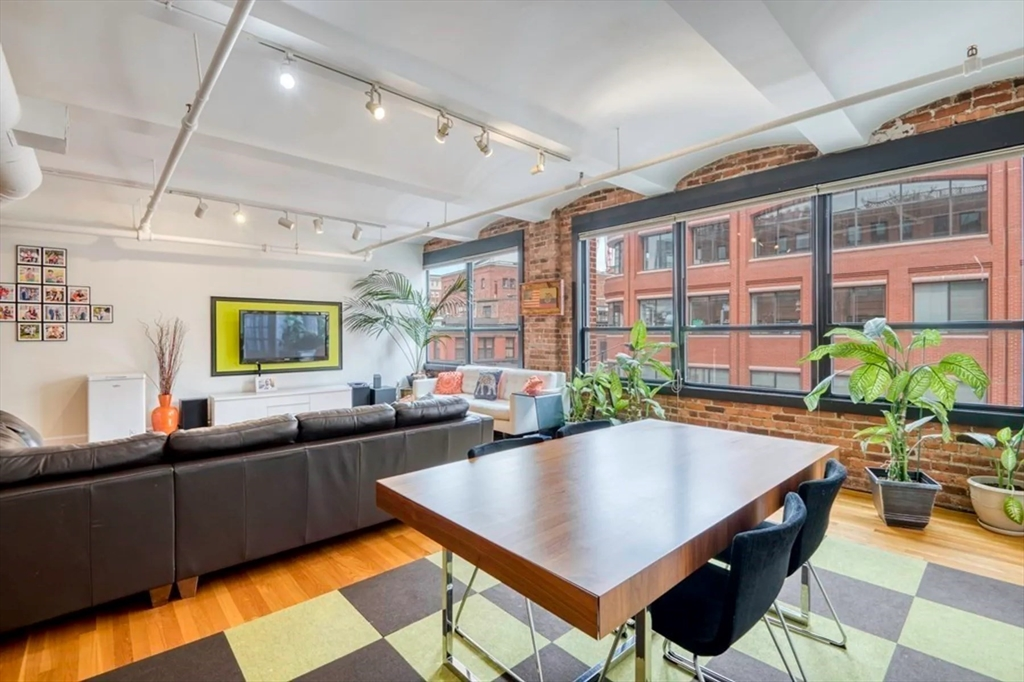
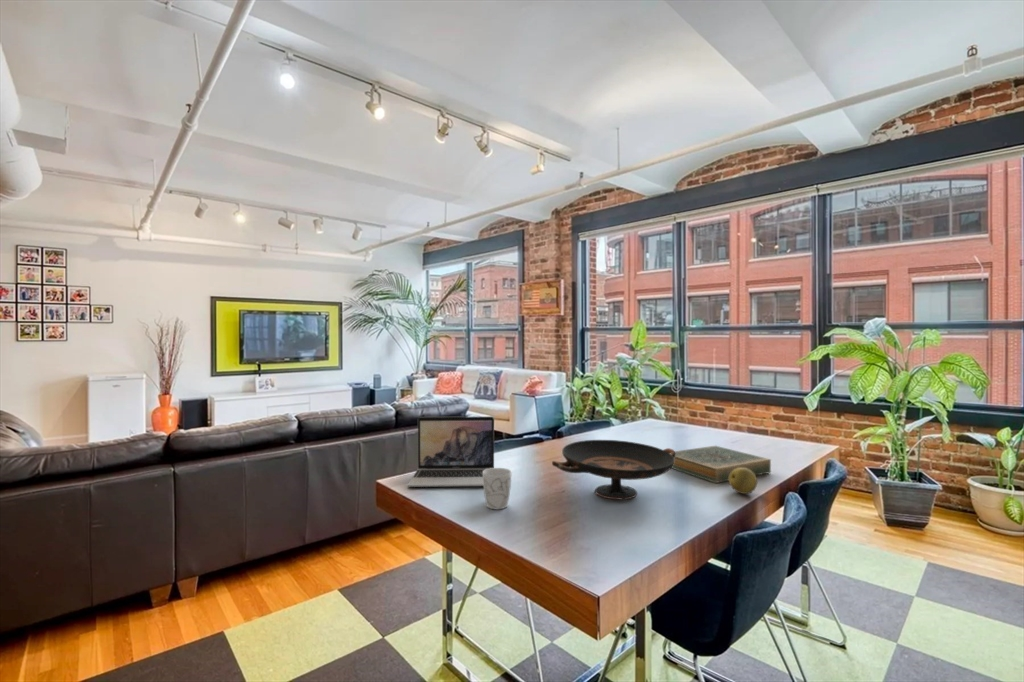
+ hardback book [670,445,772,484]
+ decorative bowl [551,439,676,500]
+ mug [482,467,512,510]
+ laptop [407,416,495,488]
+ fruit [728,468,758,495]
